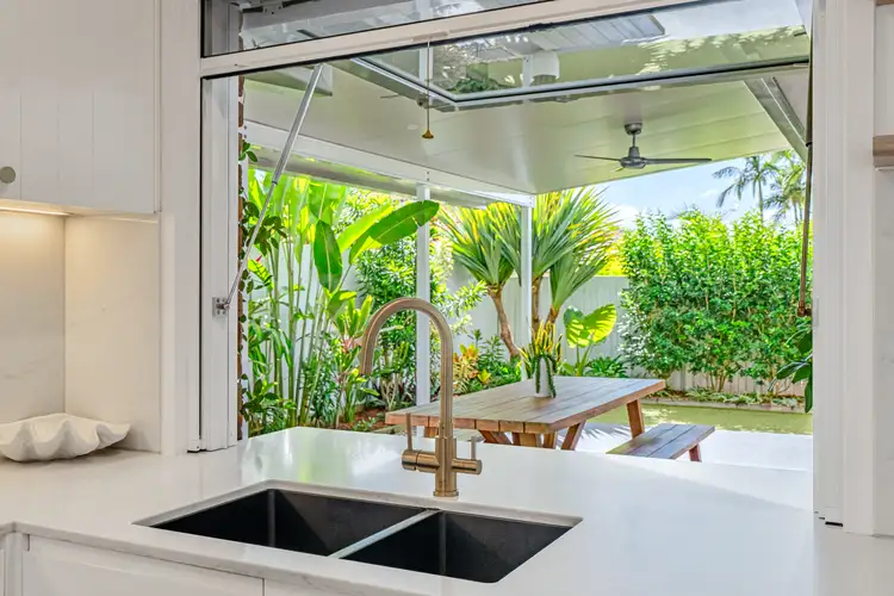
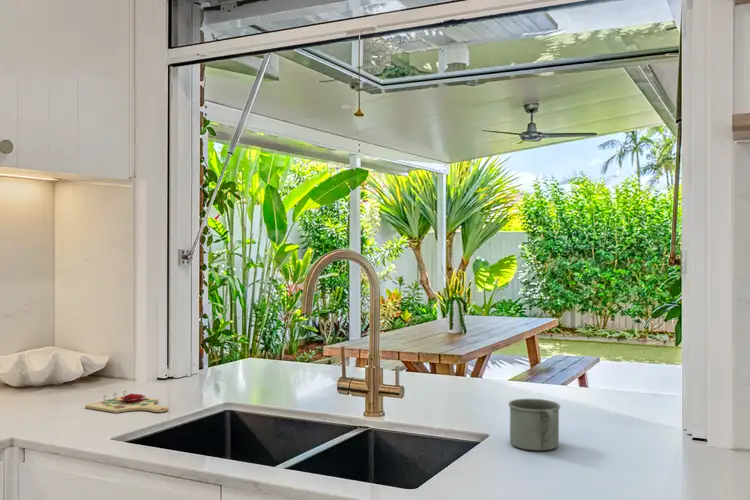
+ cutting board [84,390,170,414]
+ mug [507,398,561,452]
